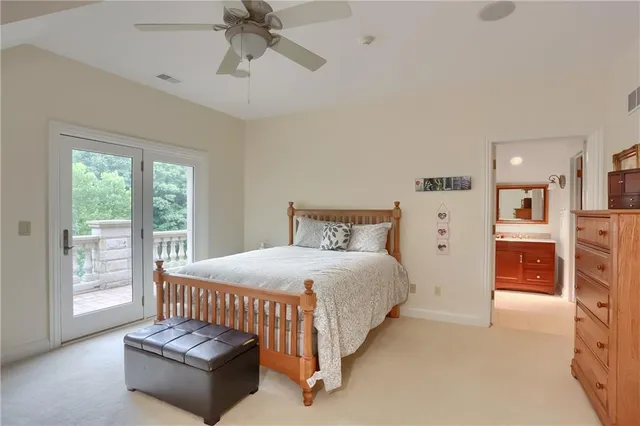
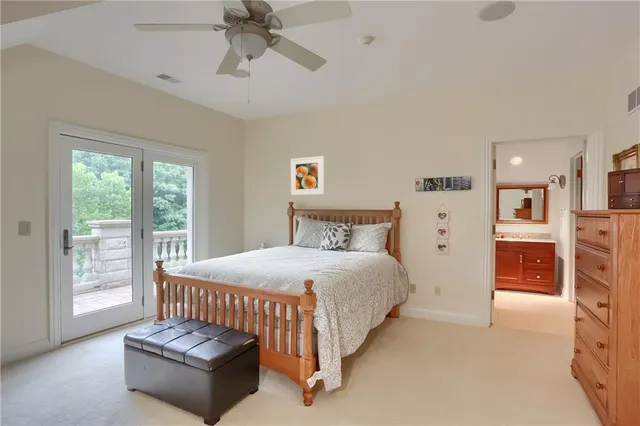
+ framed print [290,155,325,196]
